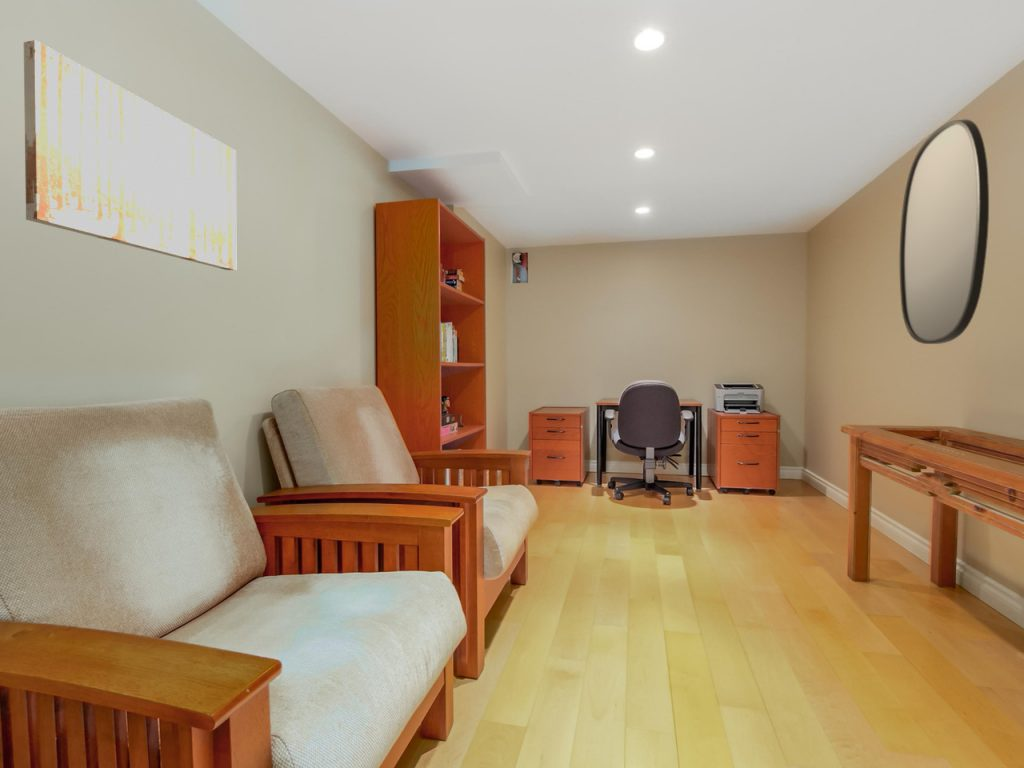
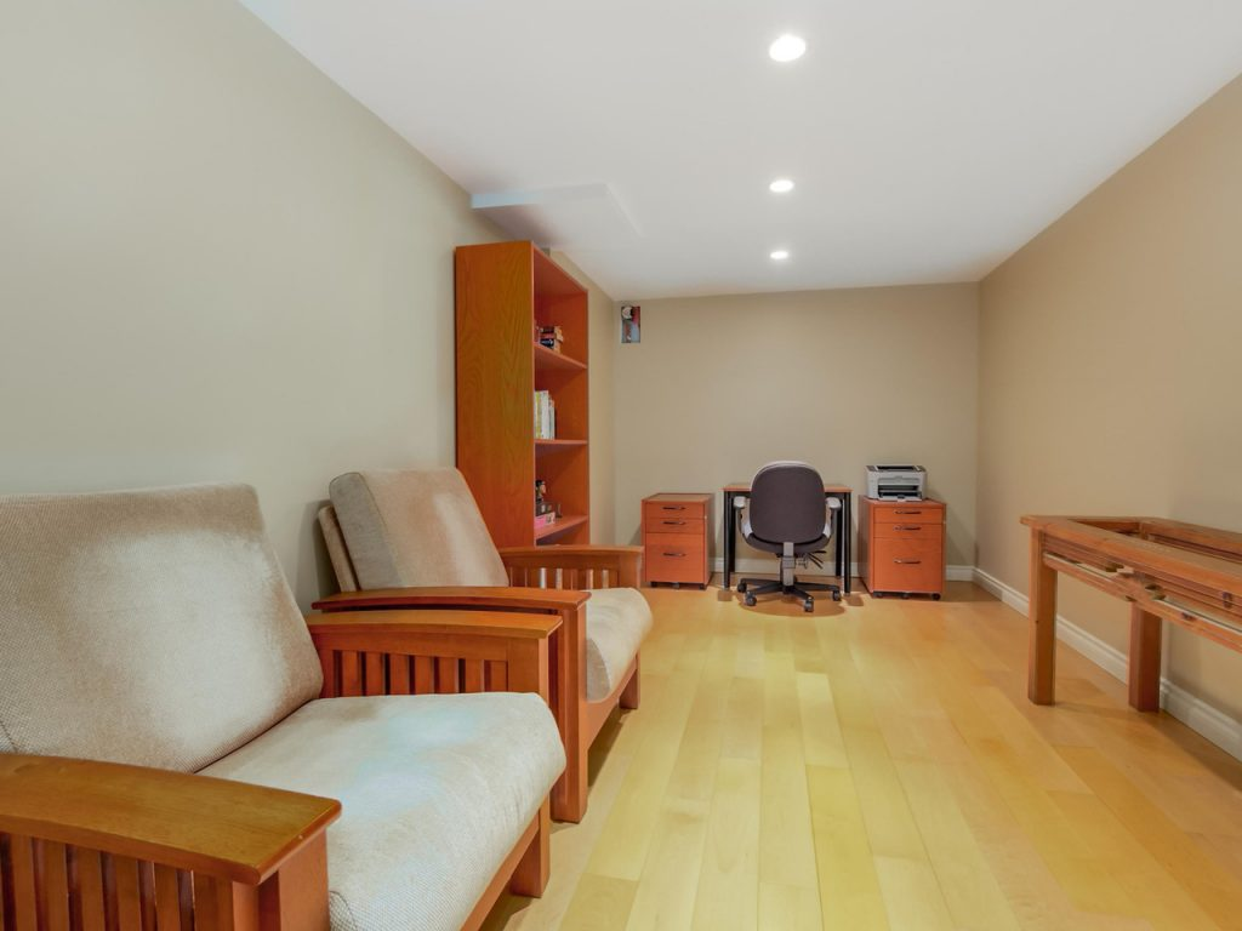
- wall art [23,39,237,271]
- home mirror [899,118,990,345]
